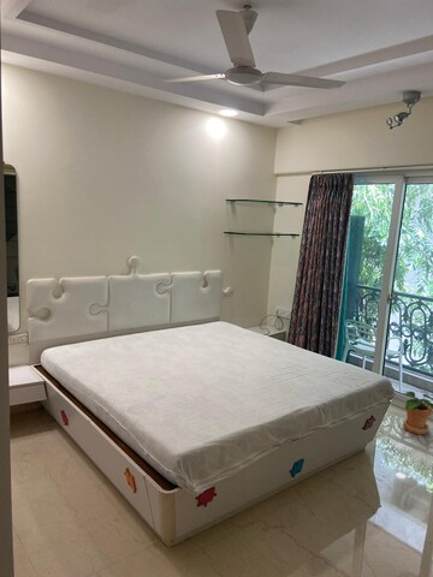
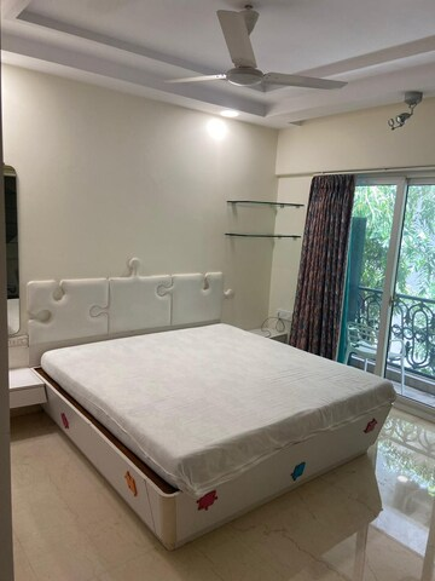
- potted plant [402,391,433,435]
